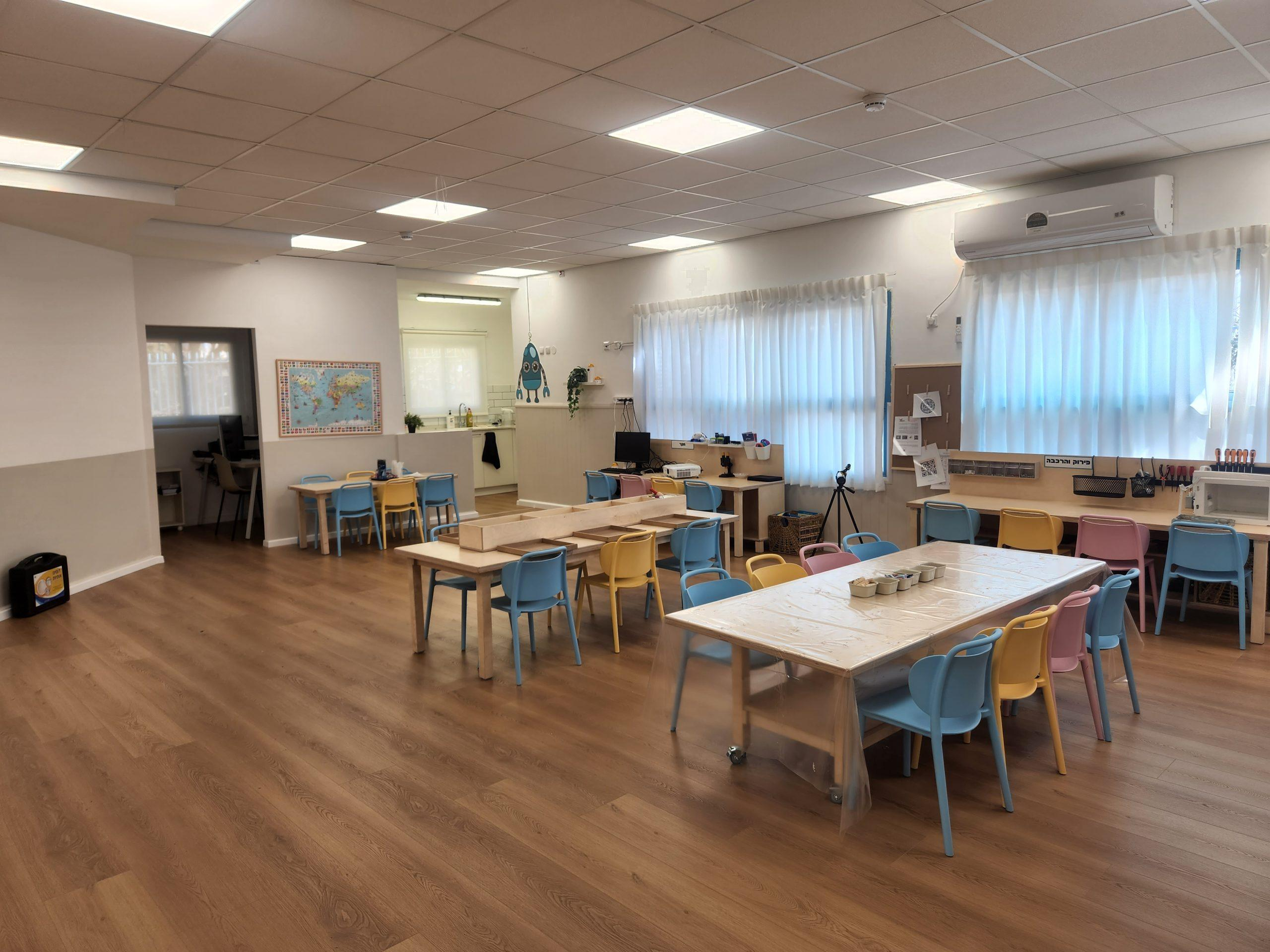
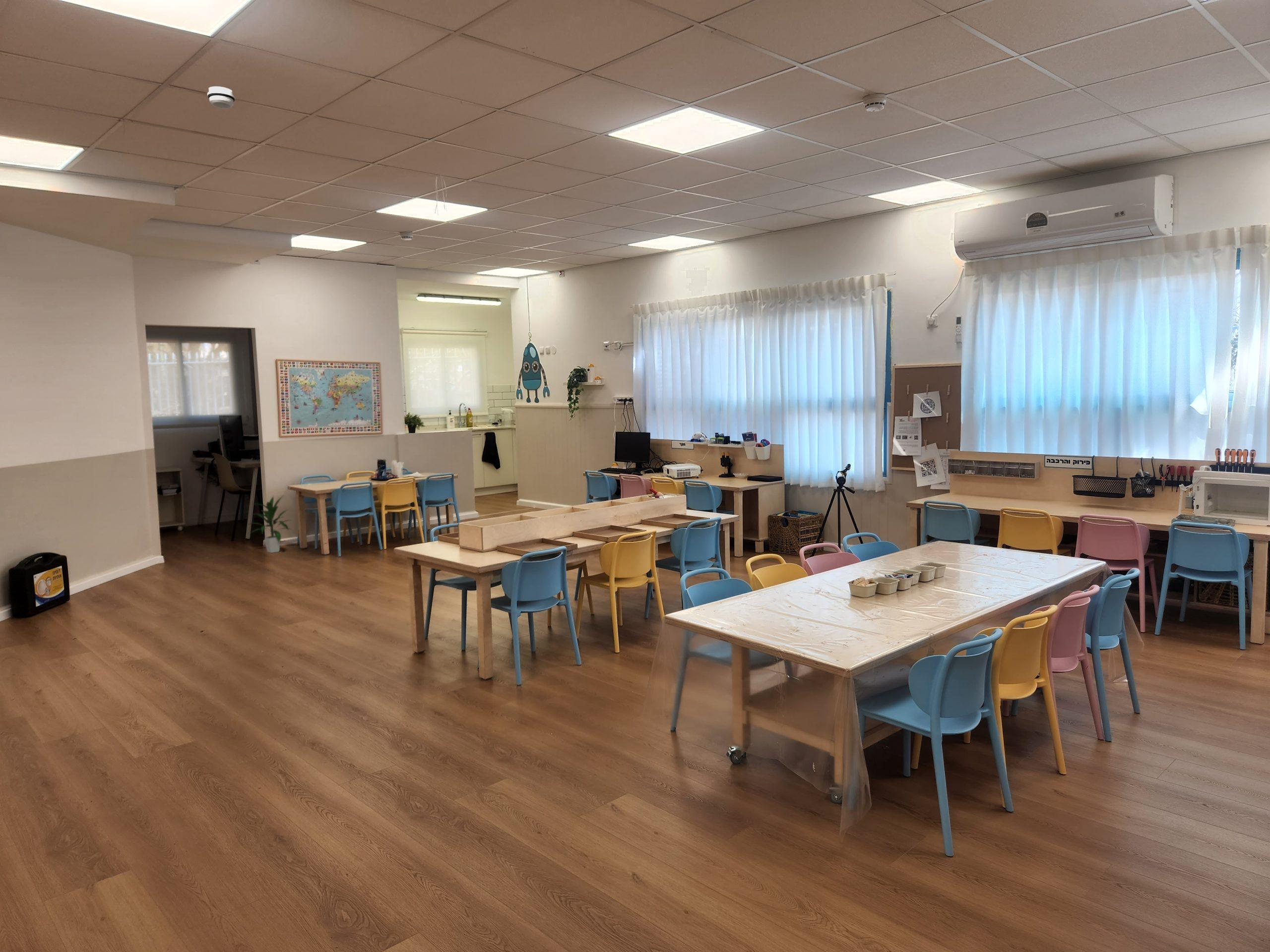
+ indoor plant [247,495,294,553]
+ smoke detector [207,86,236,109]
